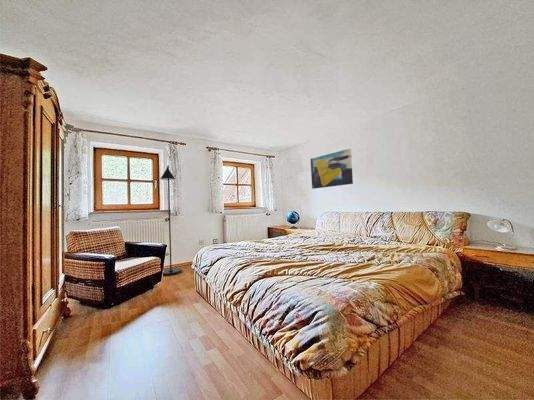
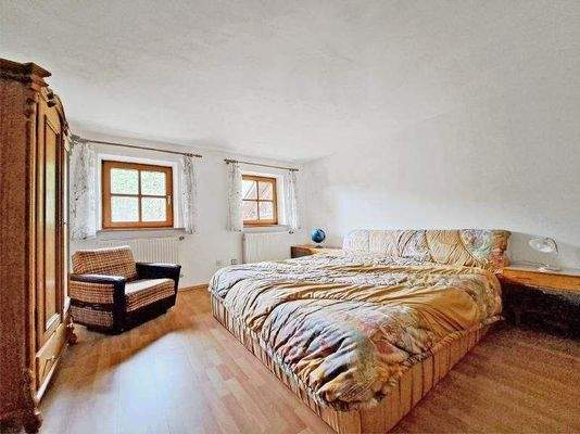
- wall art [310,148,354,190]
- floor lamp [159,165,183,276]
